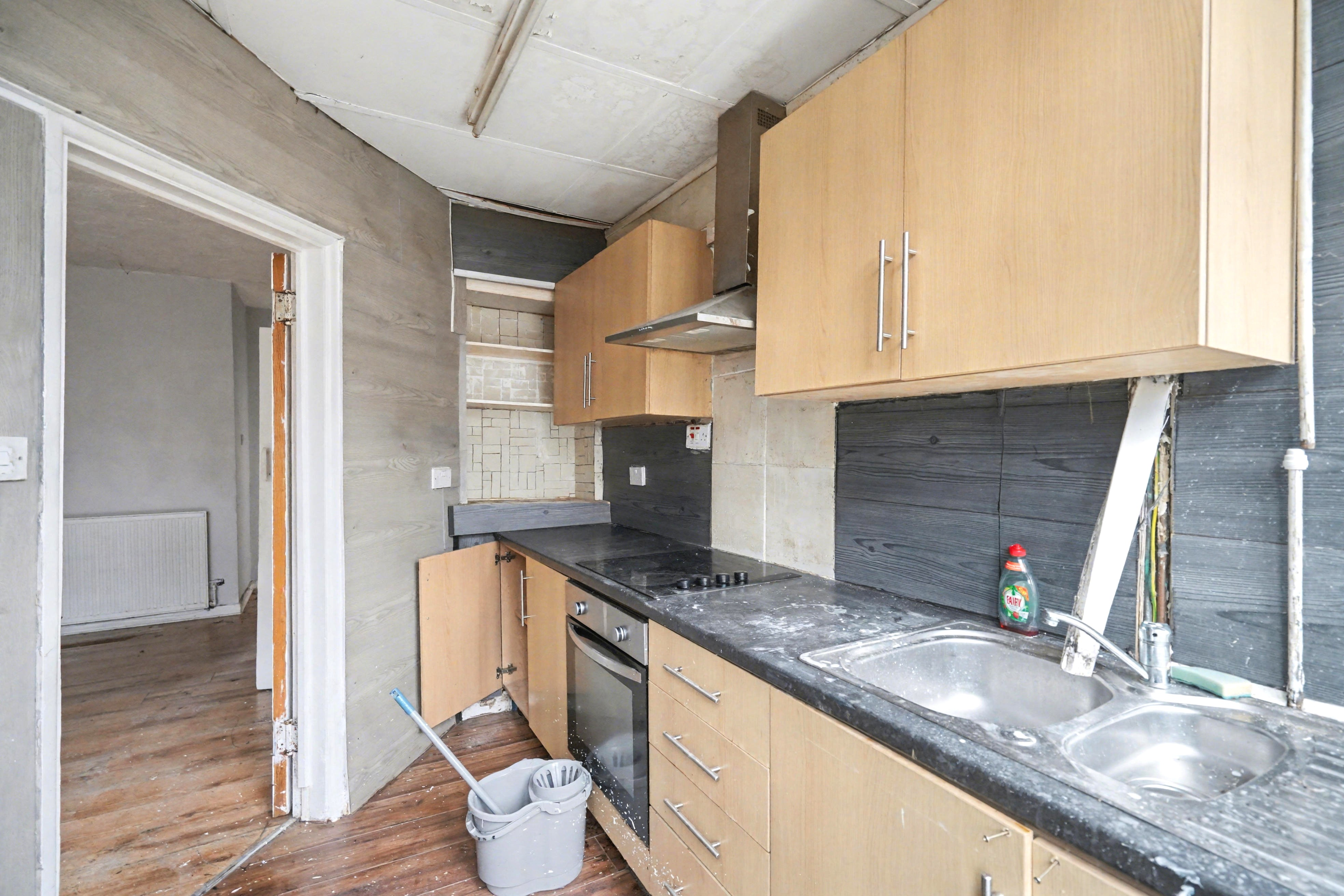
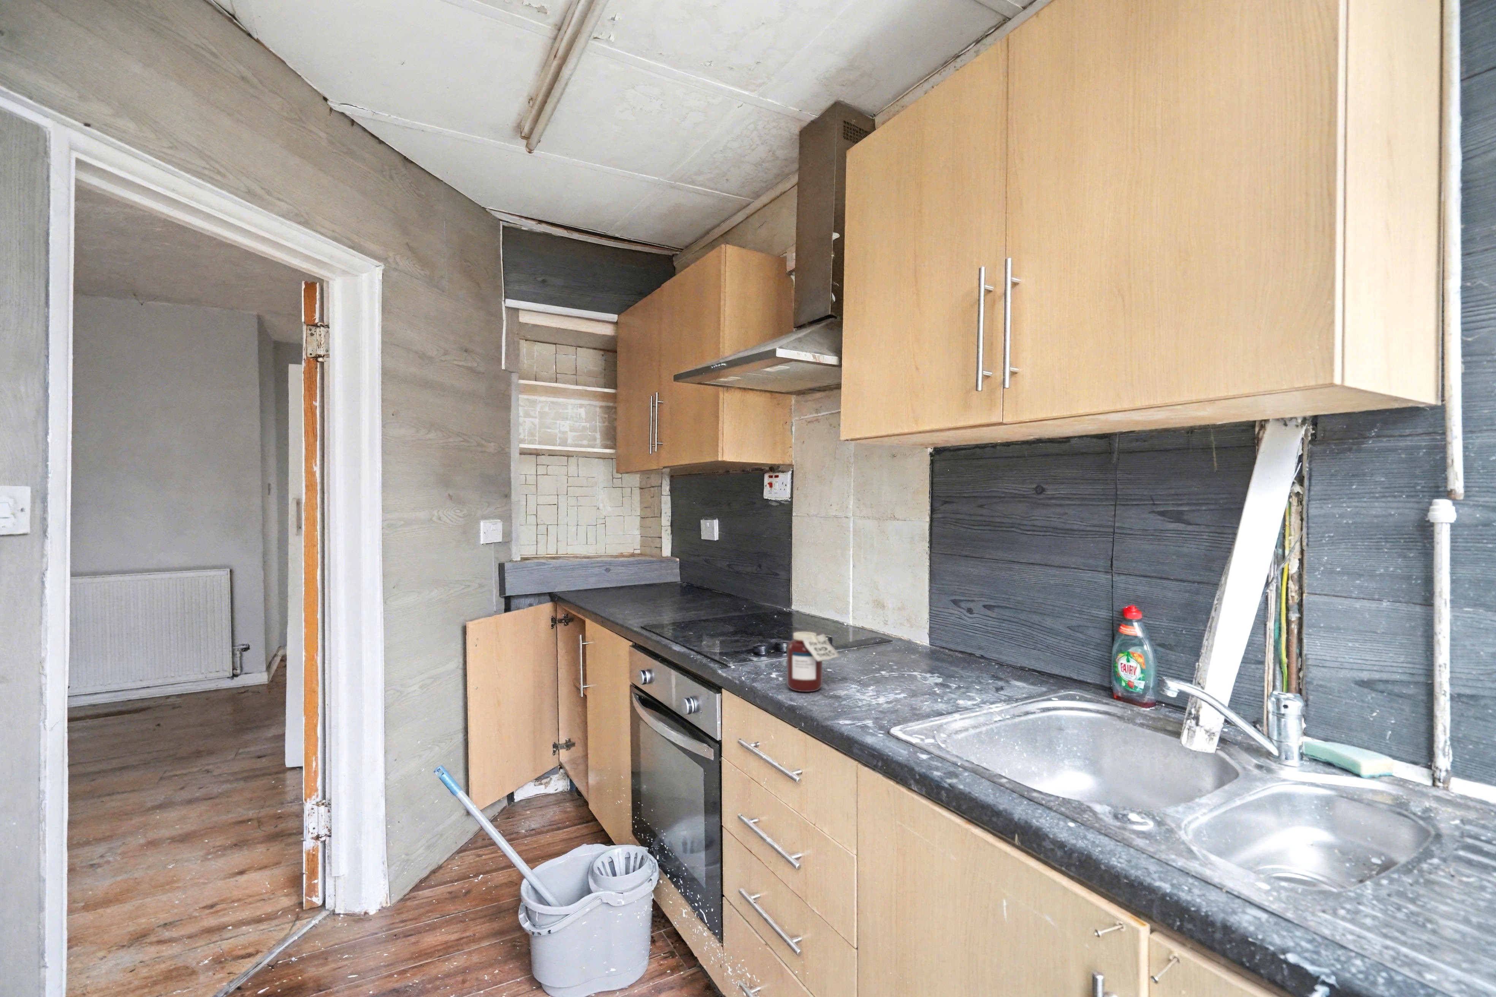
+ jar [786,631,842,692]
